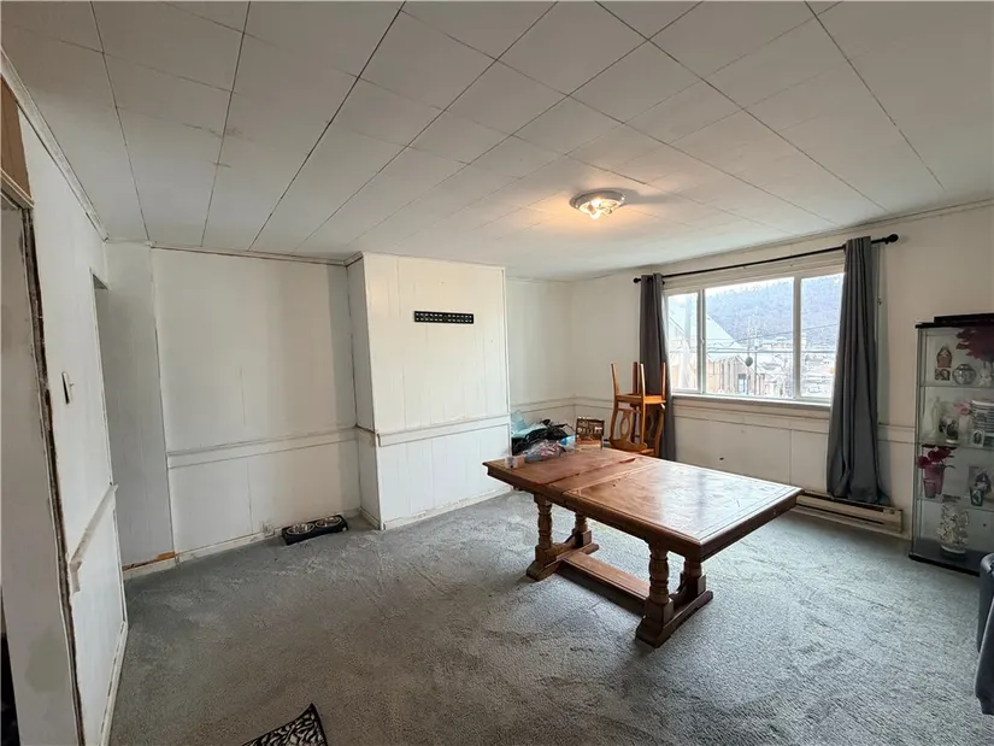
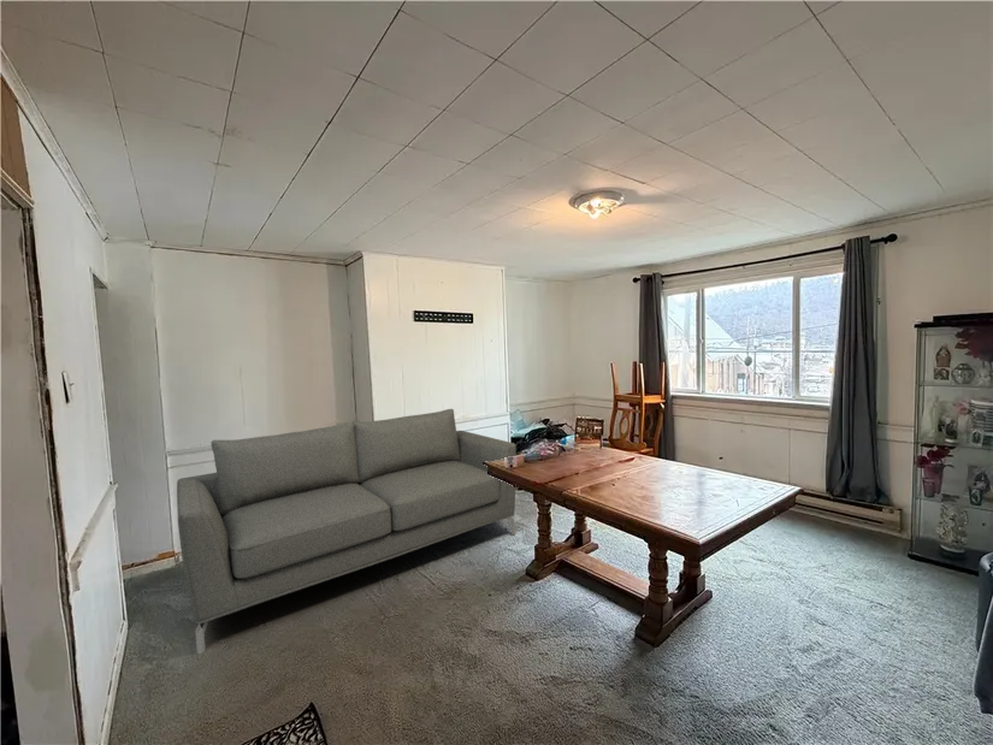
+ sofa [176,408,518,655]
